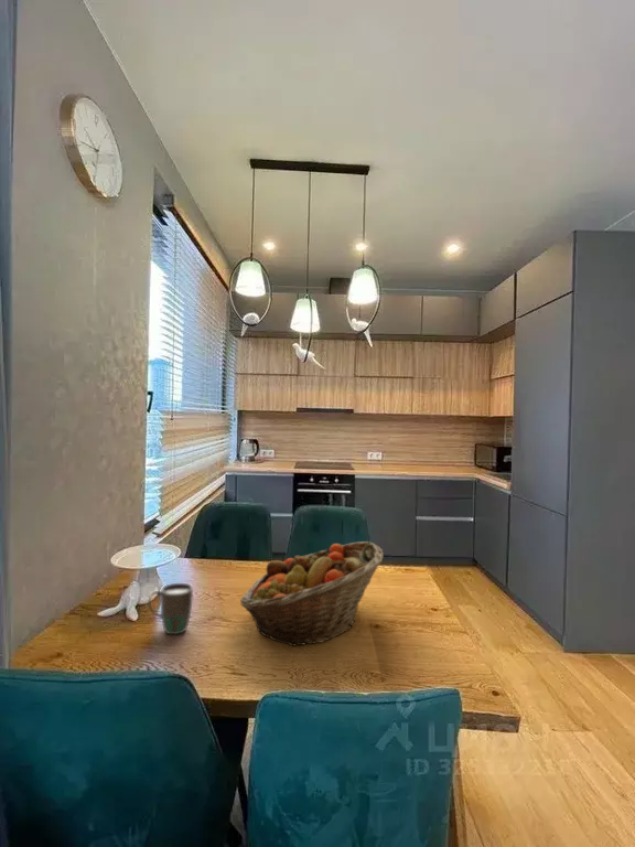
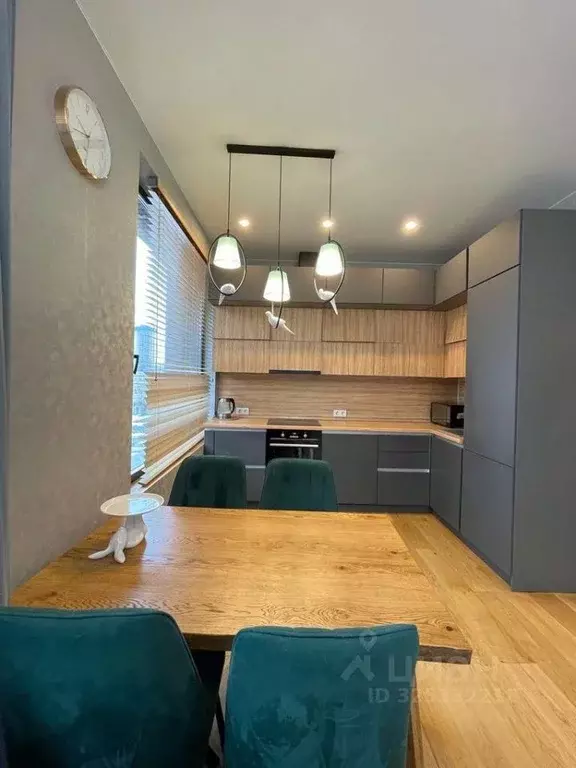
- fruit basket [239,540,385,647]
- mug [147,582,194,635]
